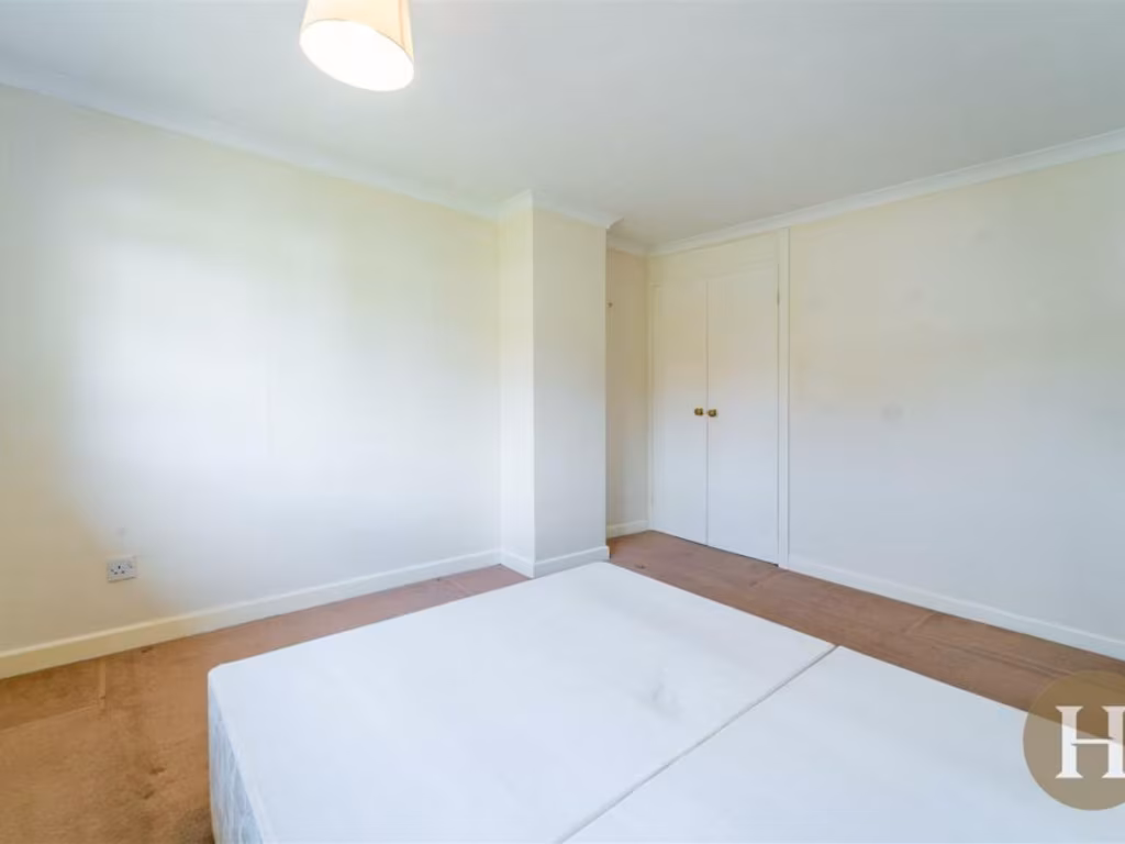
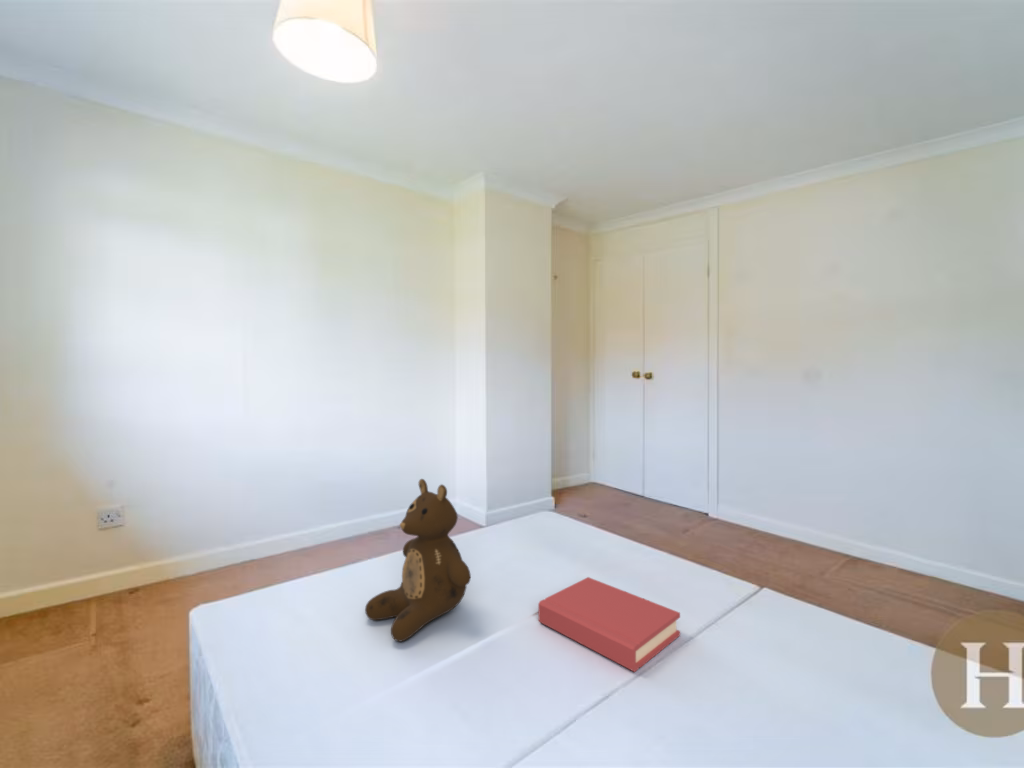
+ teddy bear [364,478,472,643]
+ hardback book [537,576,681,673]
